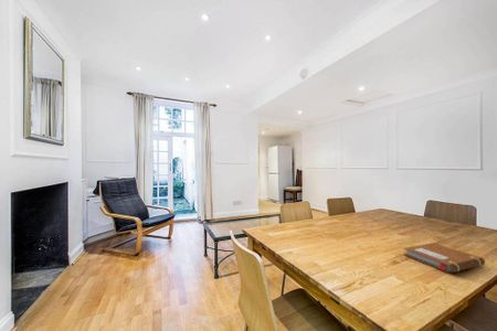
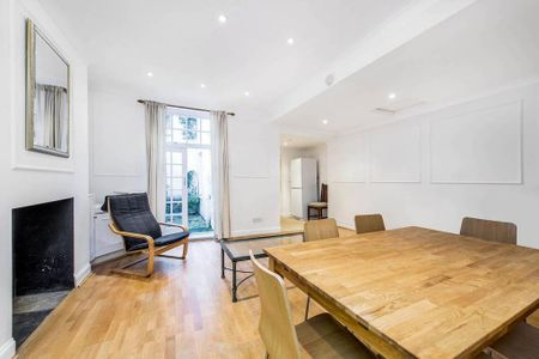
- notebook [403,242,486,274]
